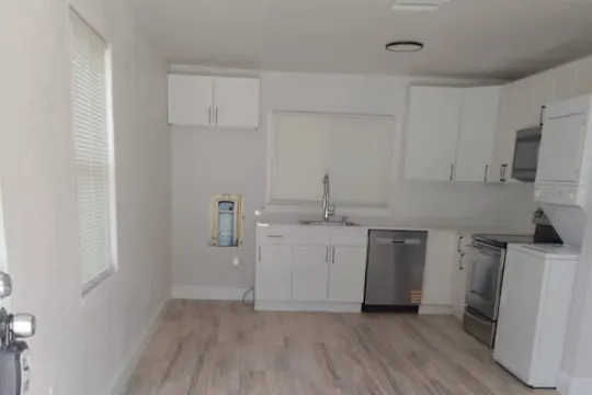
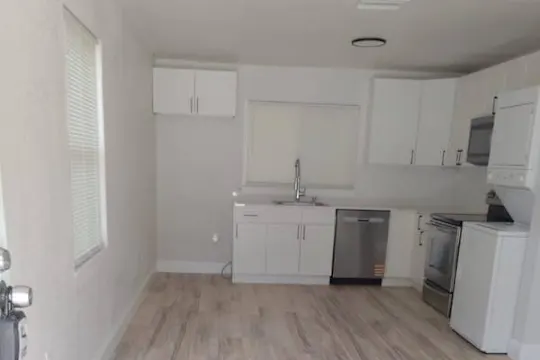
- wall art [206,192,246,248]
